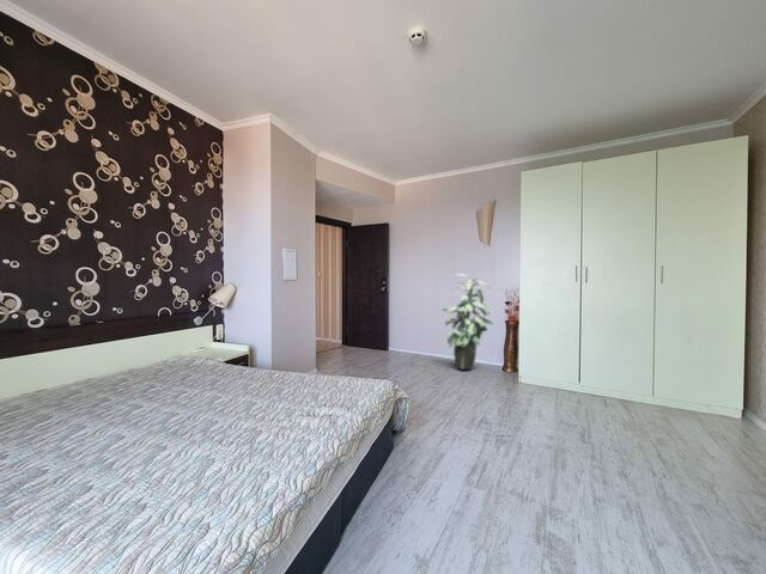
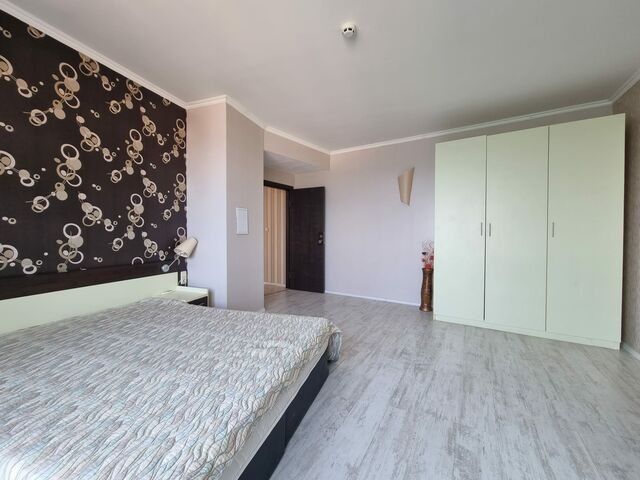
- indoor plant [440,273,494,371]
